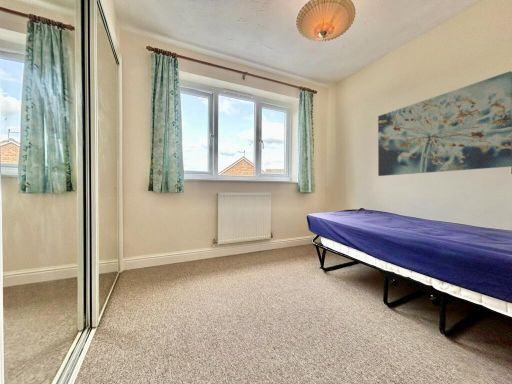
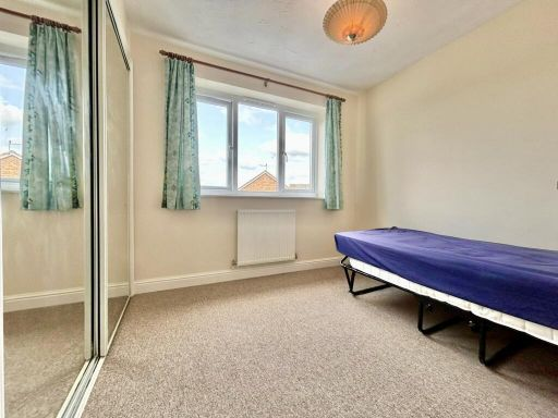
- wall art [377,70,512,177]
